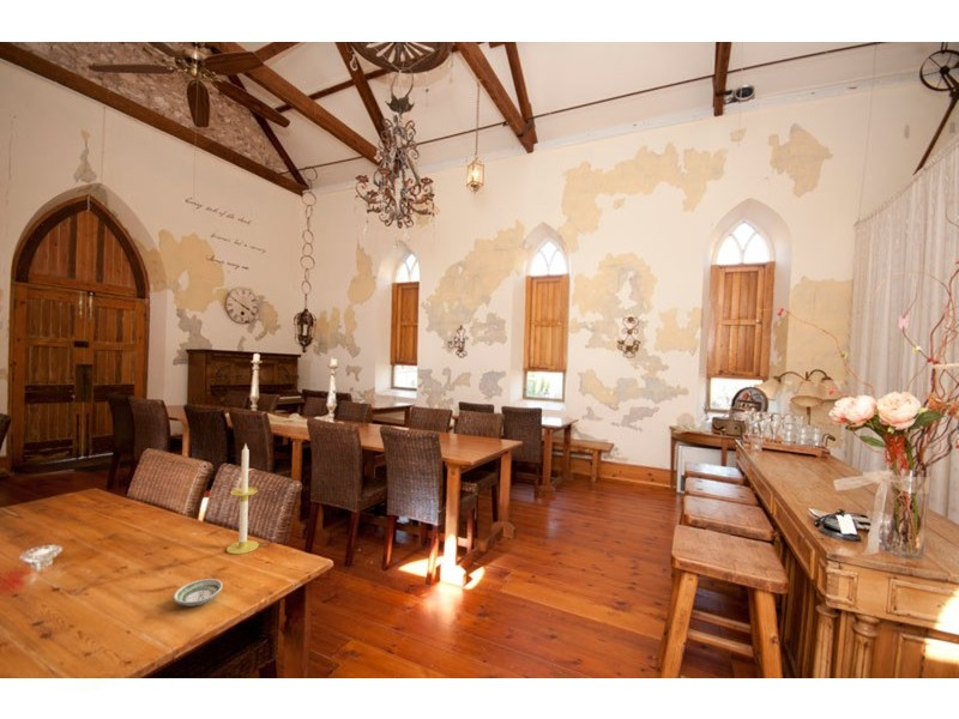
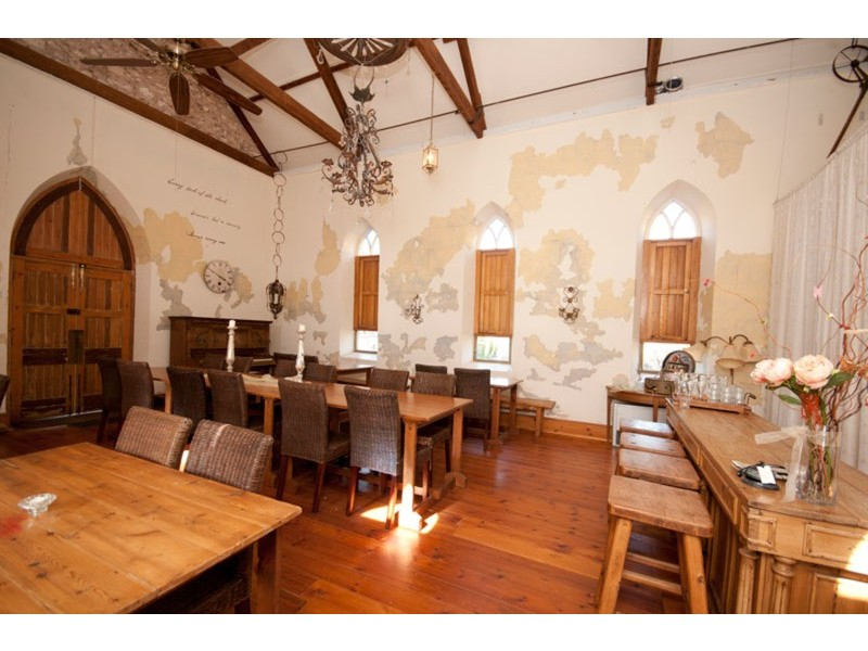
- saucer [173,578,224,608]
- candle [225,443,260,556]
